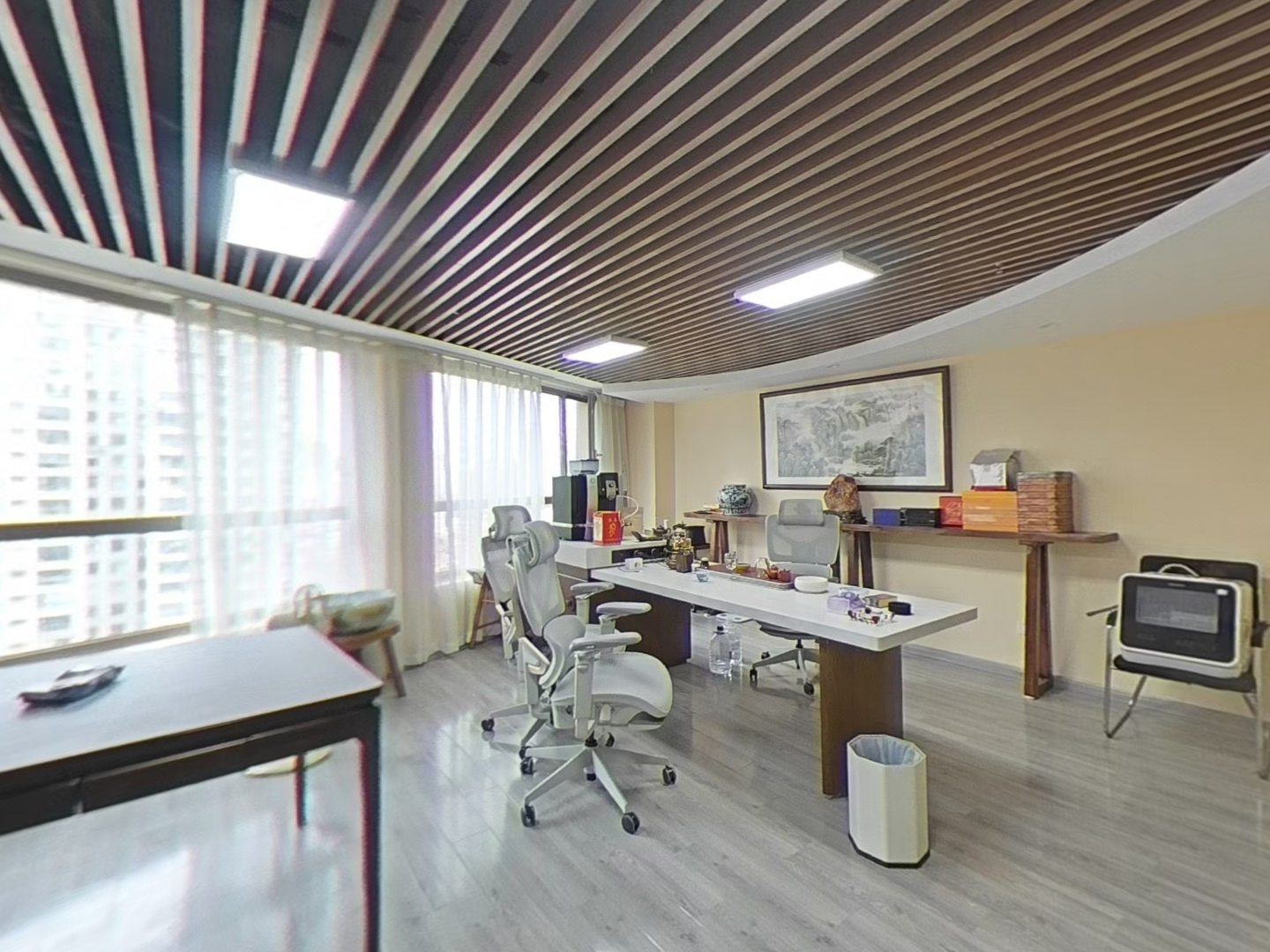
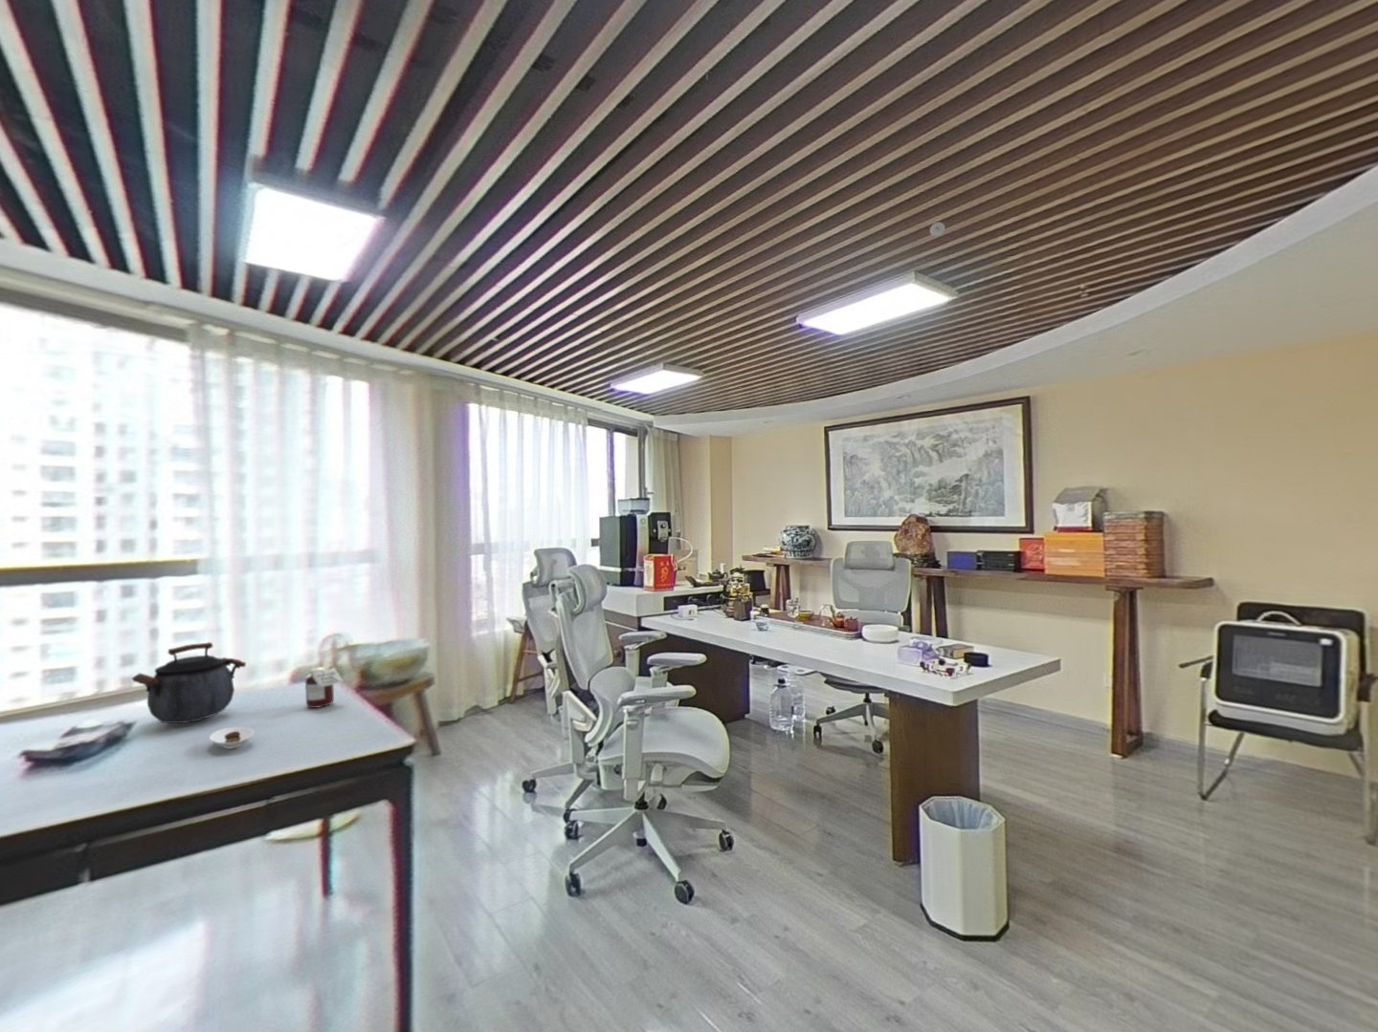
+ jar [304,666,345,709]
+ kettle [131,641,247,724]
+ saucer [208,726,255,750]
+ smoke detector [929,221,946,237]
